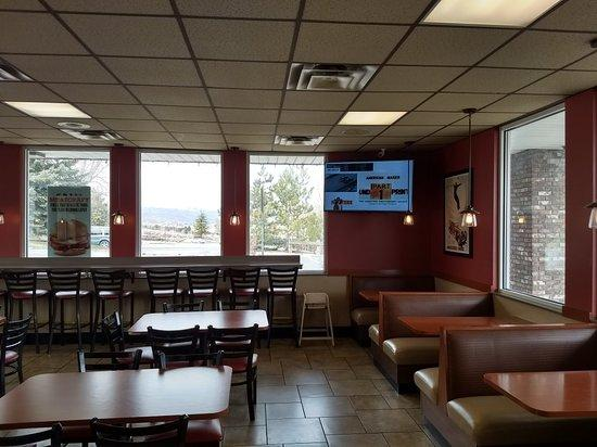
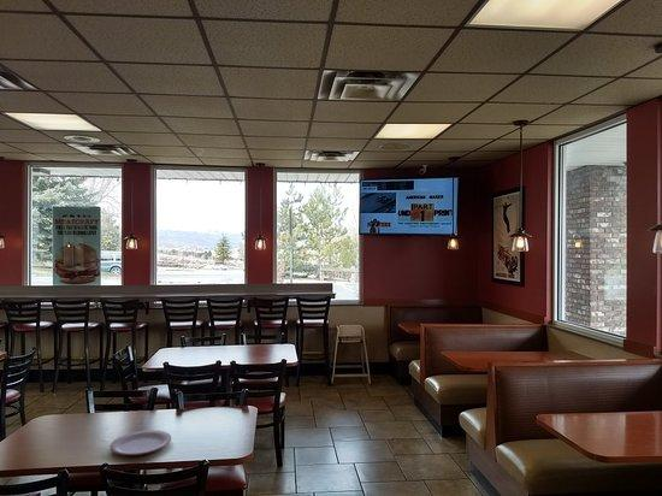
+ plate [108,429,172,456]
